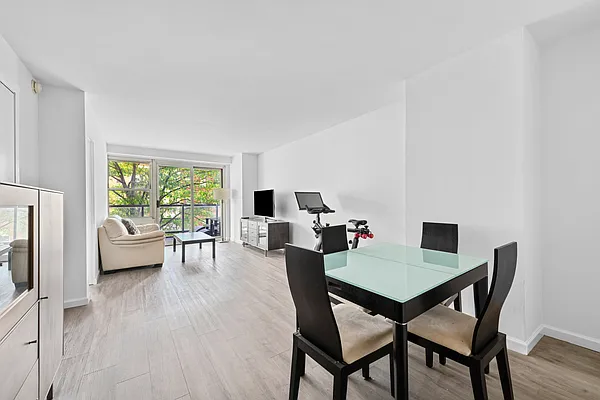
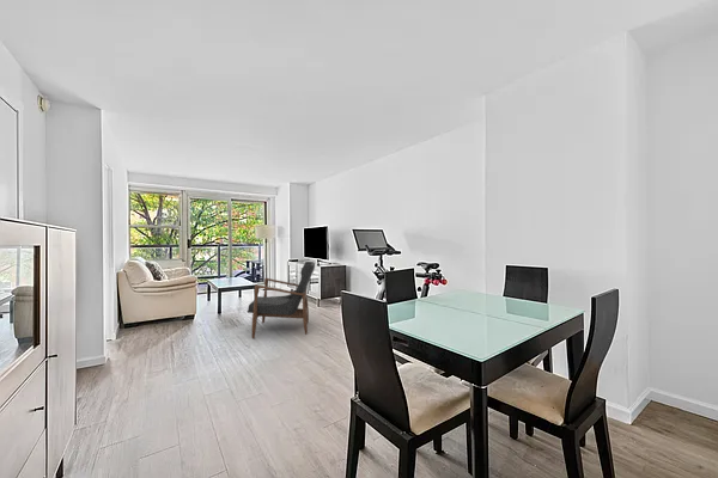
+ armchair [247,261,316,339]
